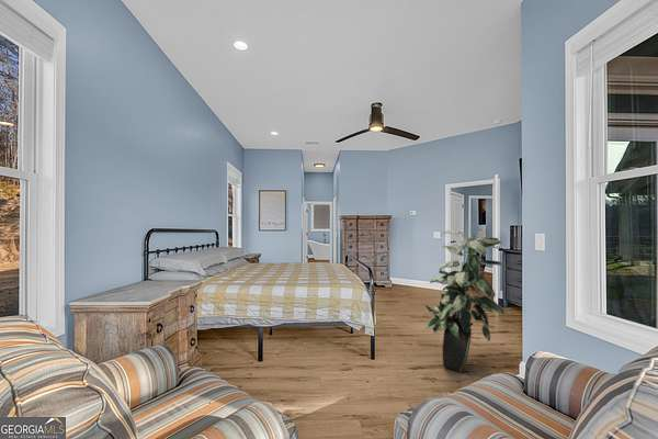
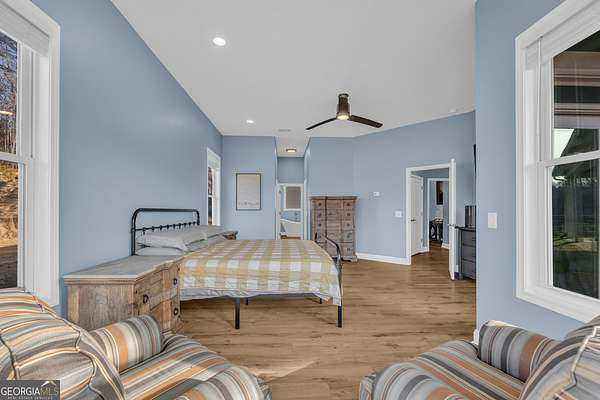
- indoor plant [423,229,506,373]
